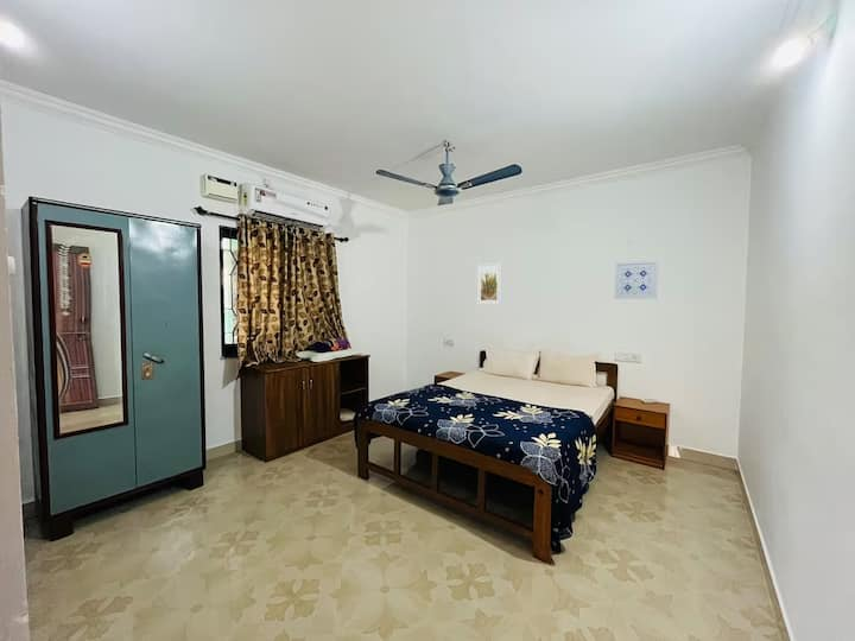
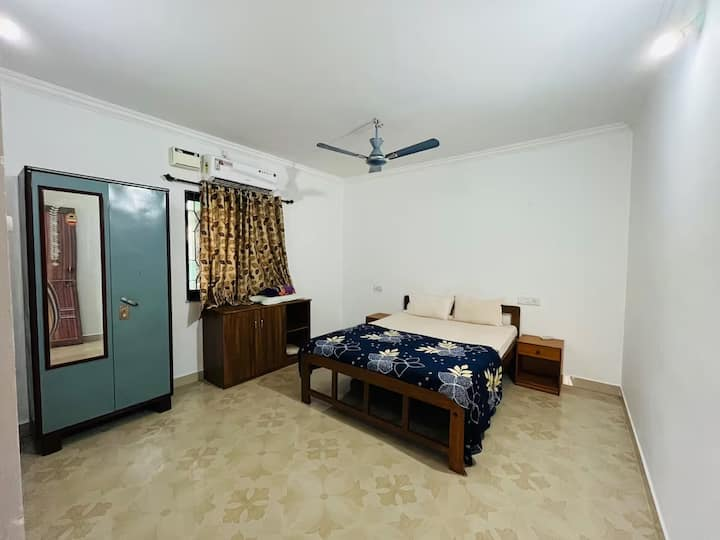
- wall art [614,259,659,300]
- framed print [475,261,504,306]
